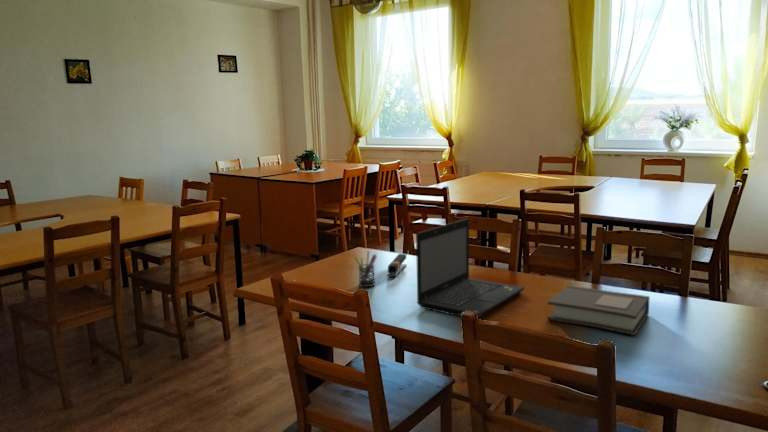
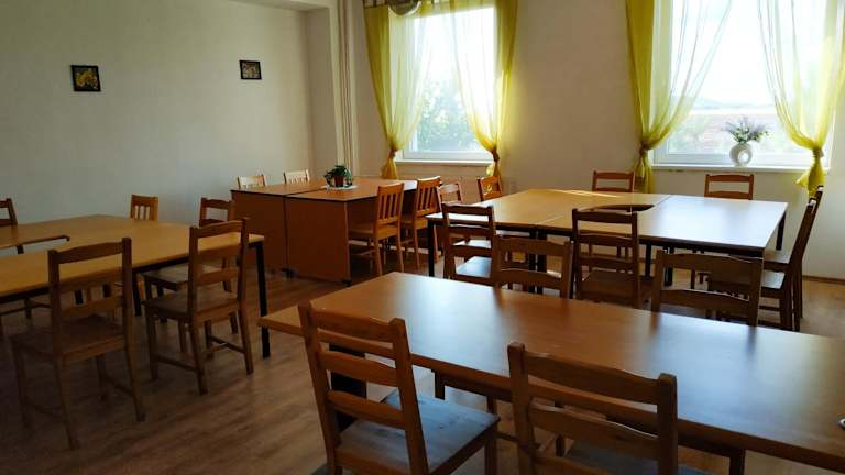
- pen holder [353,250,378,288]
- laptop [415,218,526,318]
- stapler [386,253,408,278]
- book [547,284,651,336]
